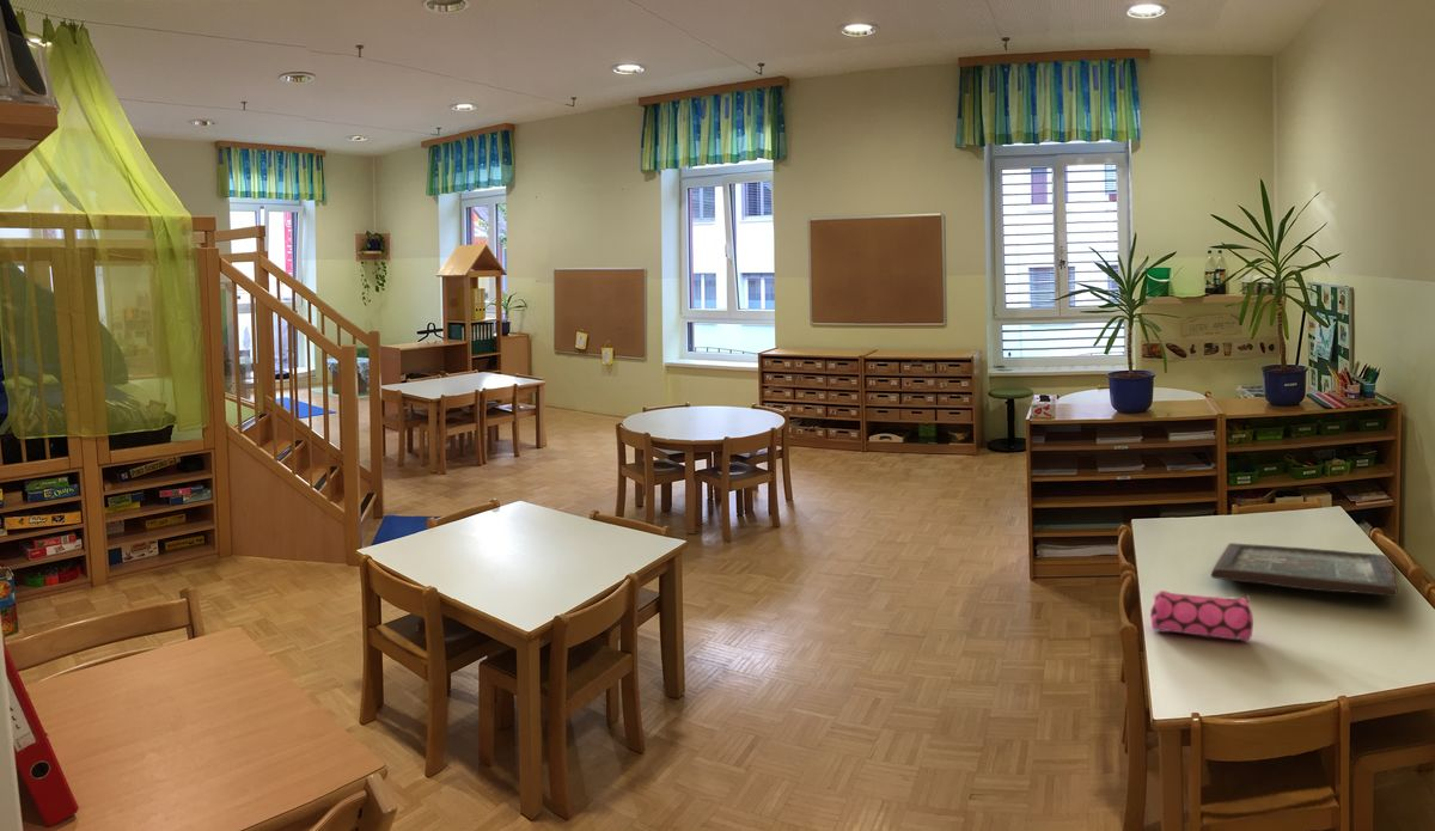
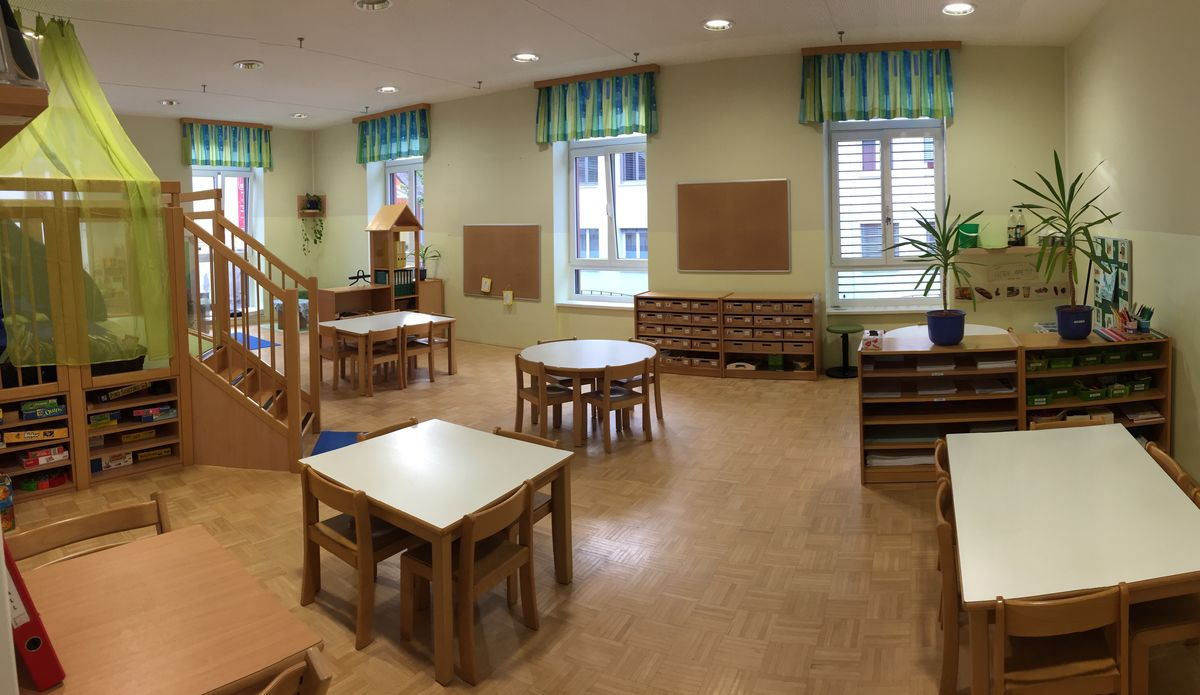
- board game [1210,542,1398,598]
- pencil case [1149,589,1254,641]
